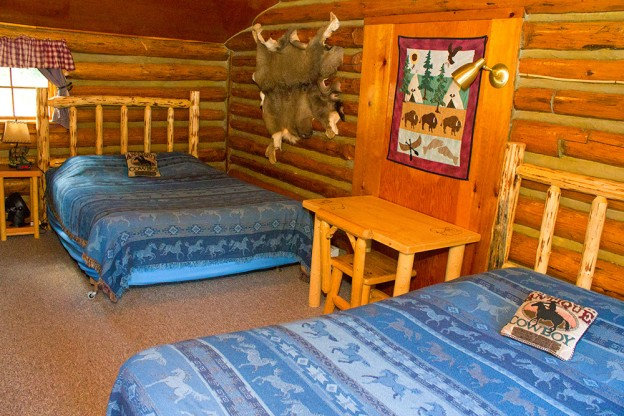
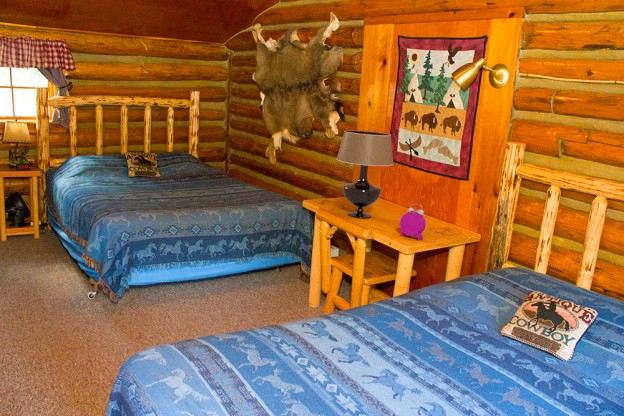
+ alarm clock [399,203,427,241]
+ table lamp [335,129,394,219]
